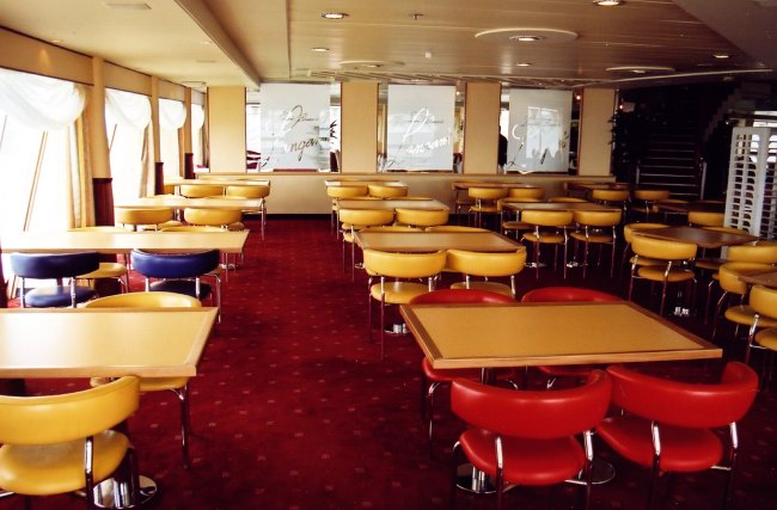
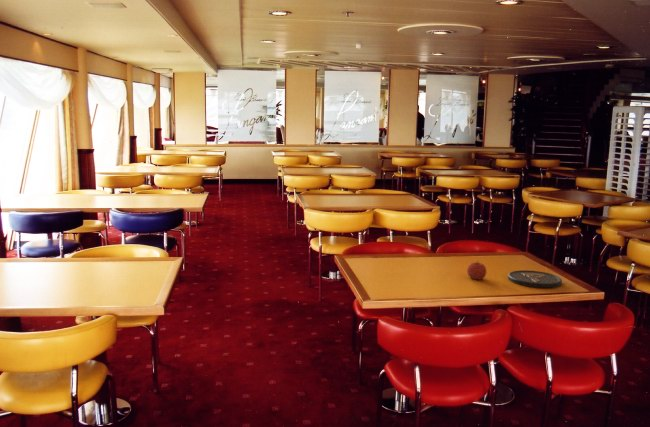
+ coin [507,269,563,289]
+ fruit [466,260,487,281]
